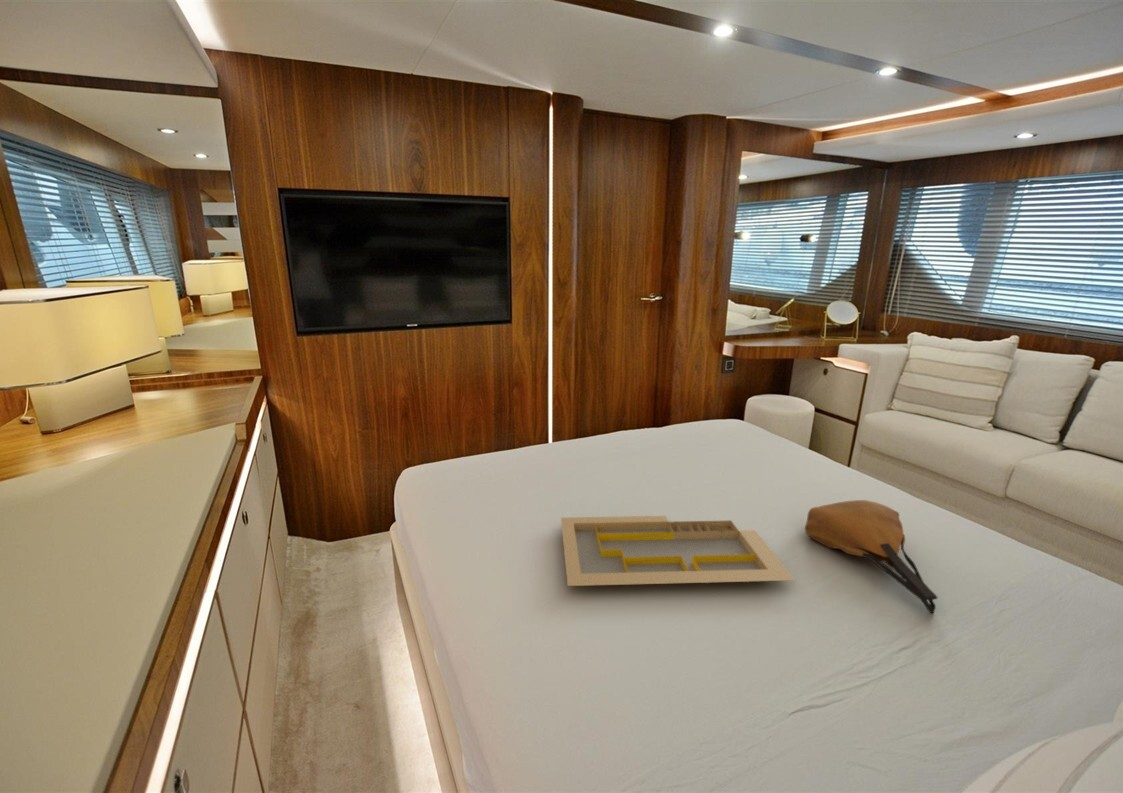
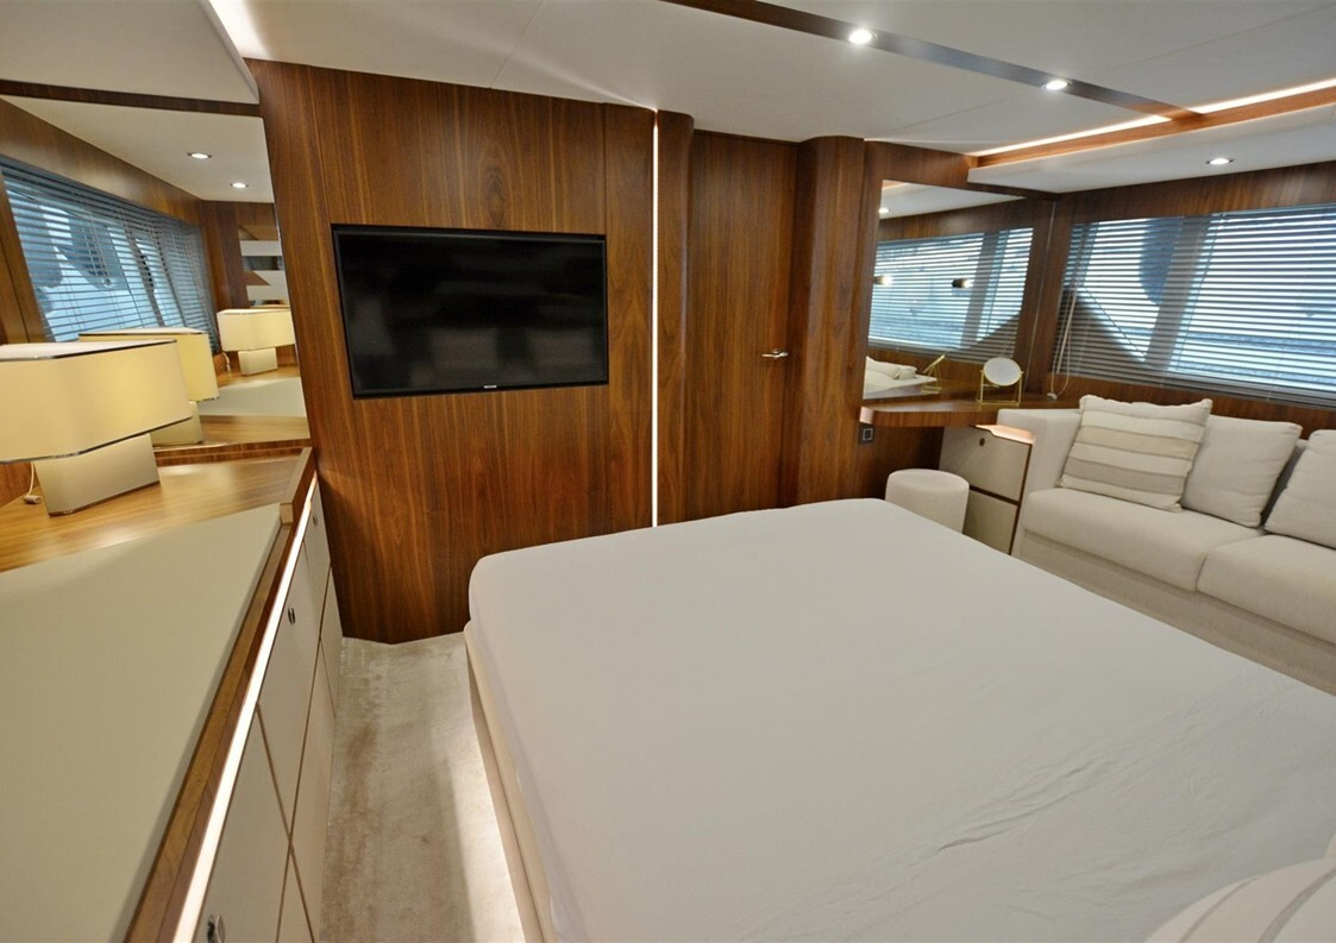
- tote bag [804,499,938,614]
- serving tray [560,515,796,587]
